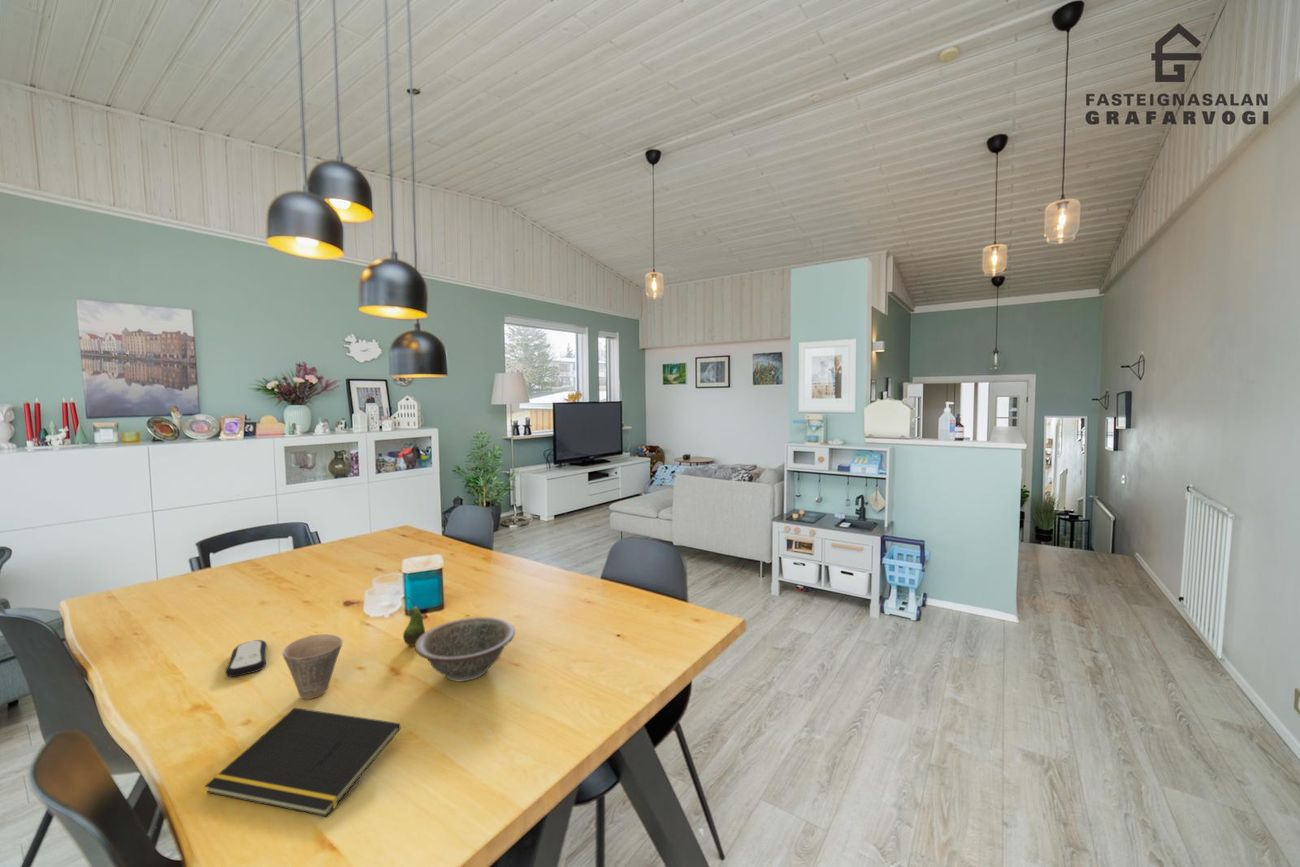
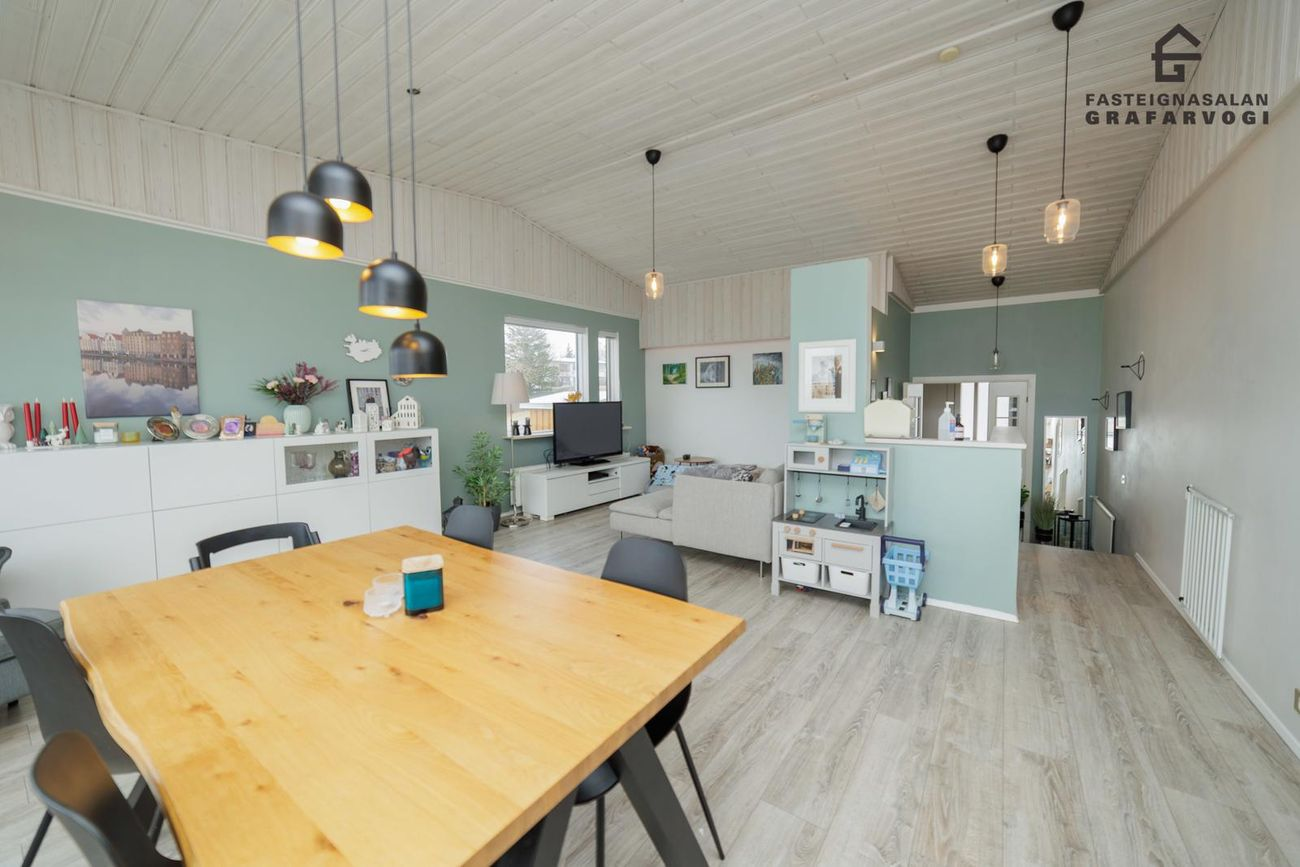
- fruit [402,596,426,647]
- remote control [224,639,268,678]
- decorative bowl [414,616,516,682]
- notepad [204,707,402,818]
- cup [281,633,344,700]
